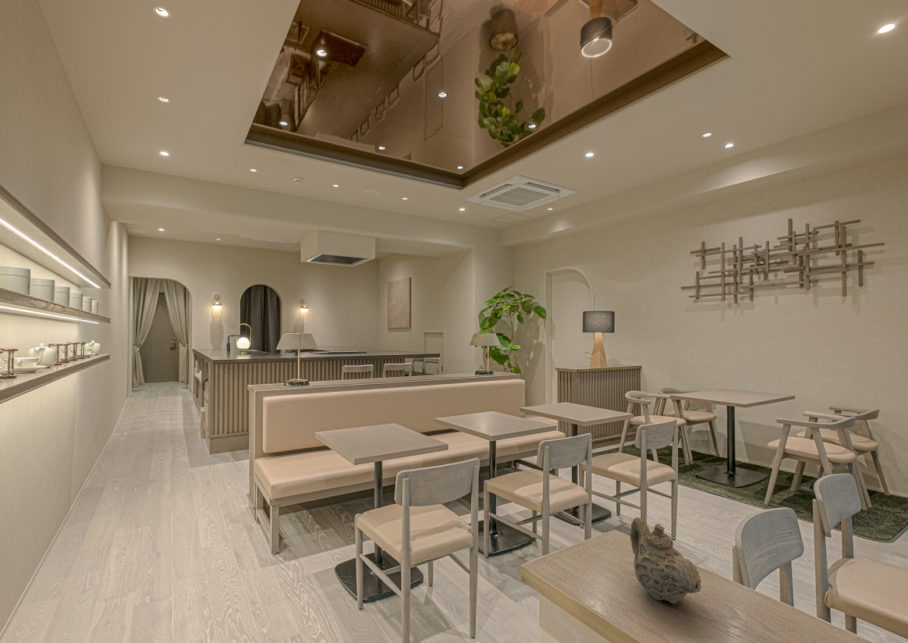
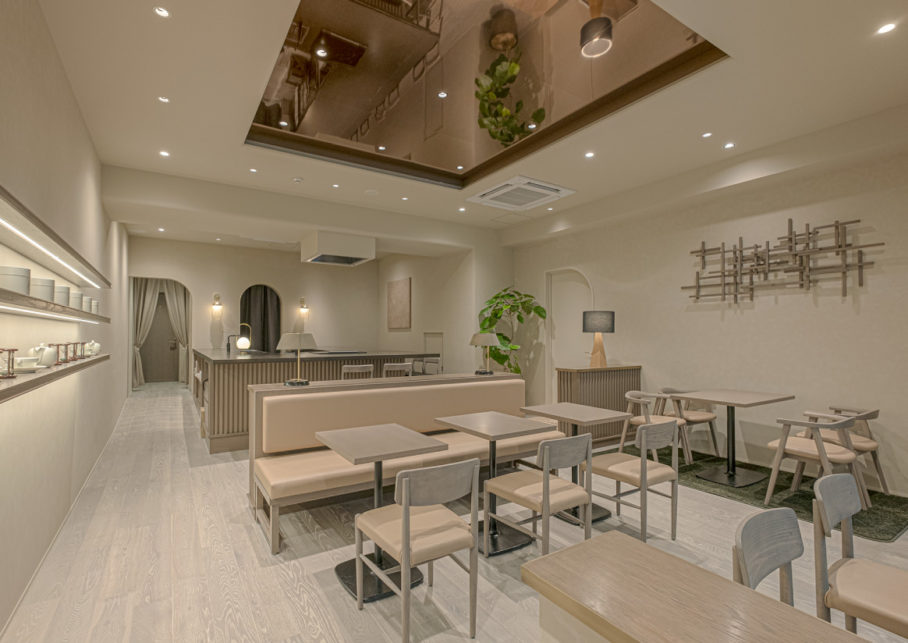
- teapot [629,516,703,605]
